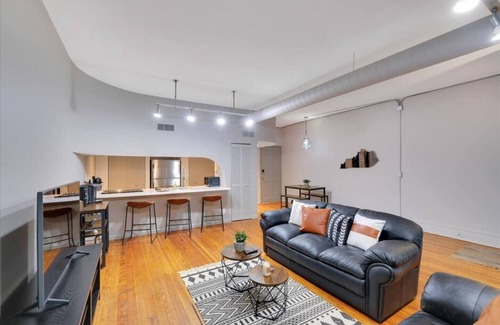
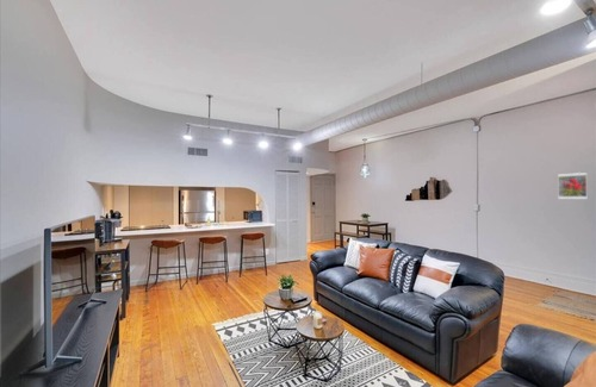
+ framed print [557,171,589,200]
